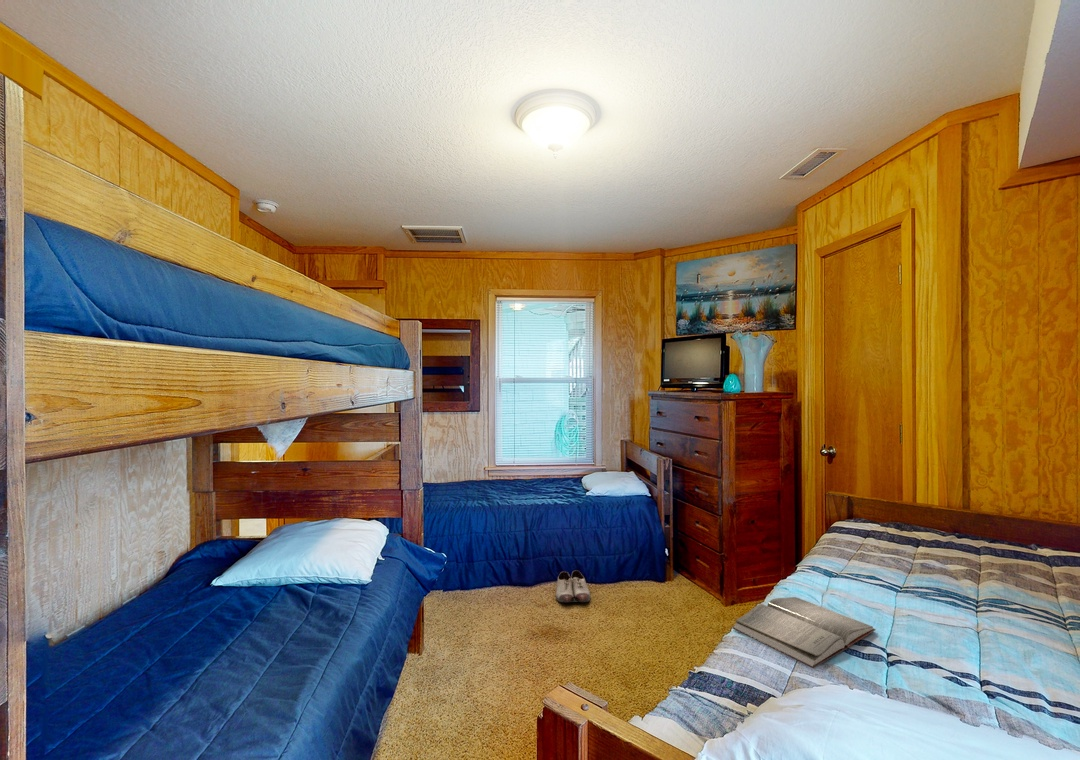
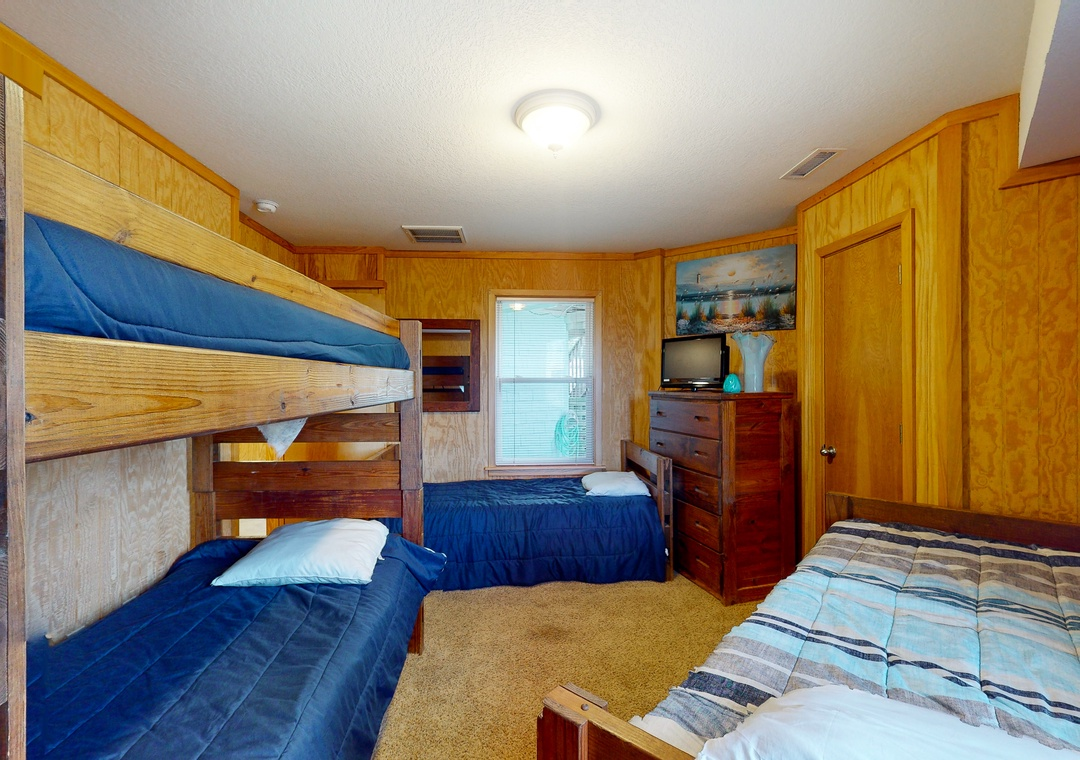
- shoe [555,569,591,603]
- hardback book [731,596,877,669]
